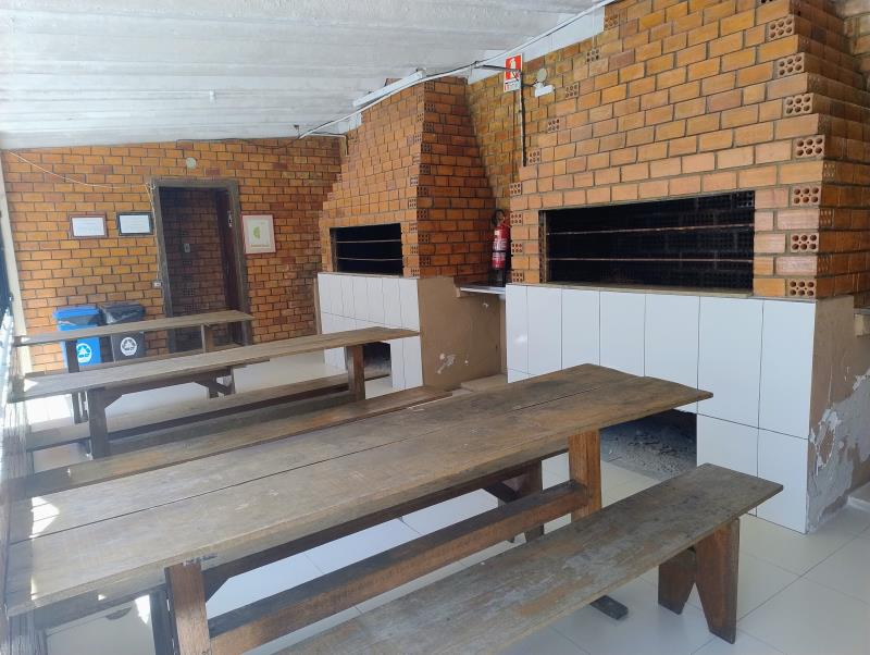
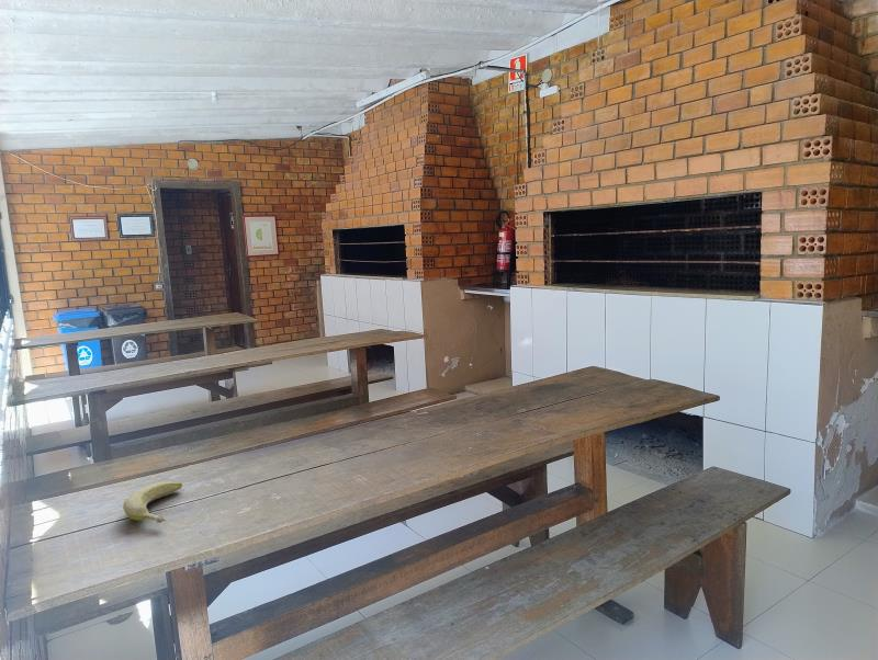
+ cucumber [122,481,183,524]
